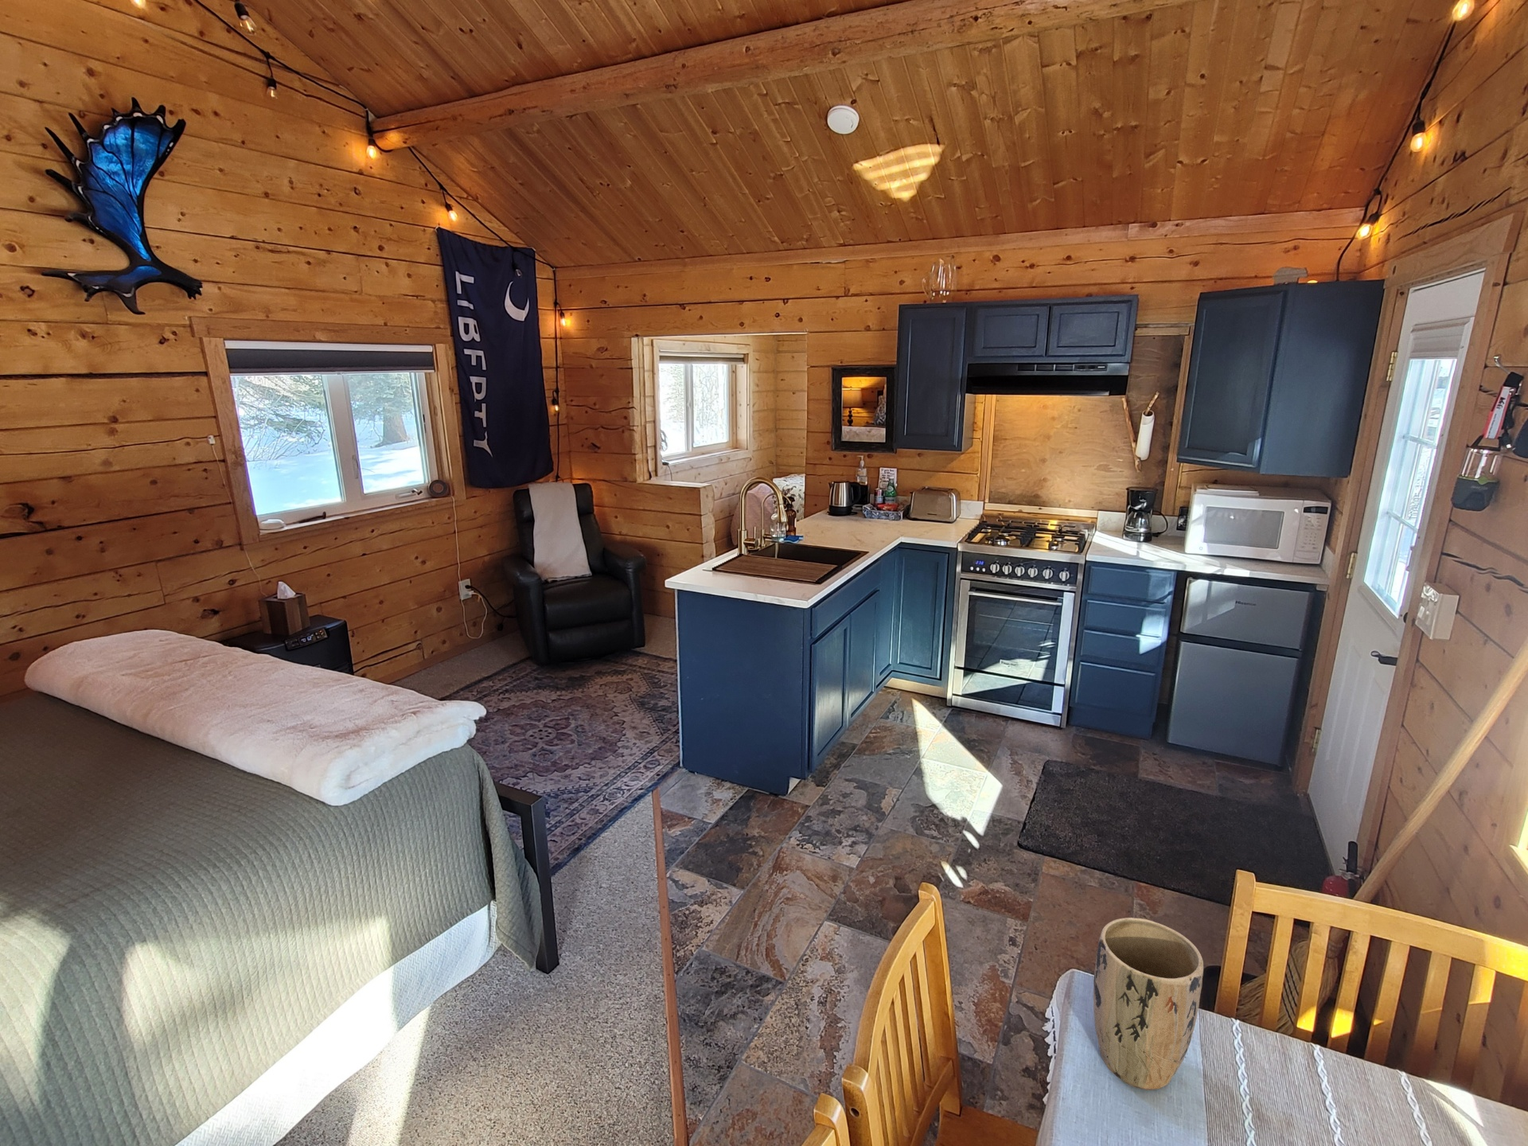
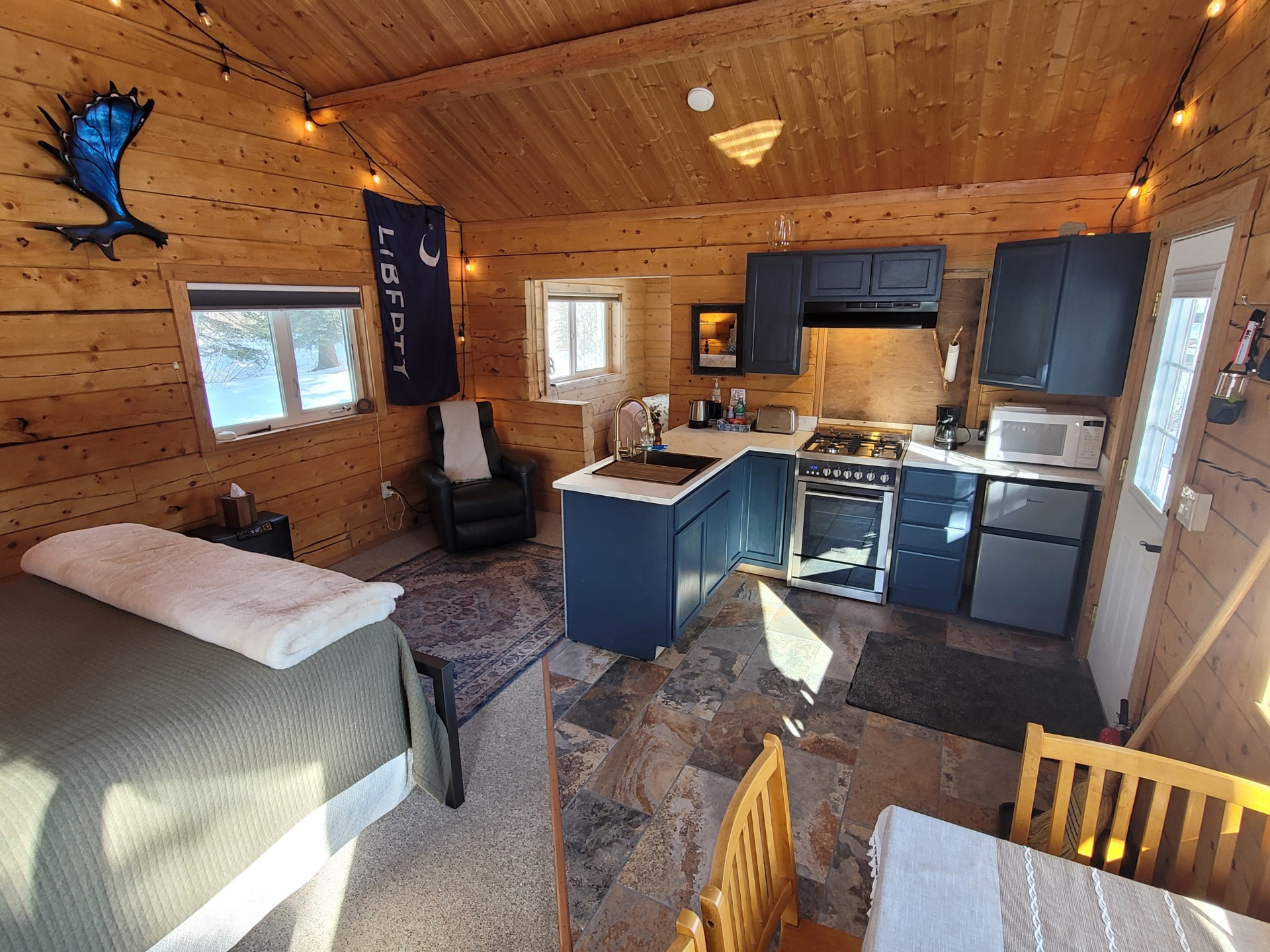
- plant pot [1092,917,1204,1091]
